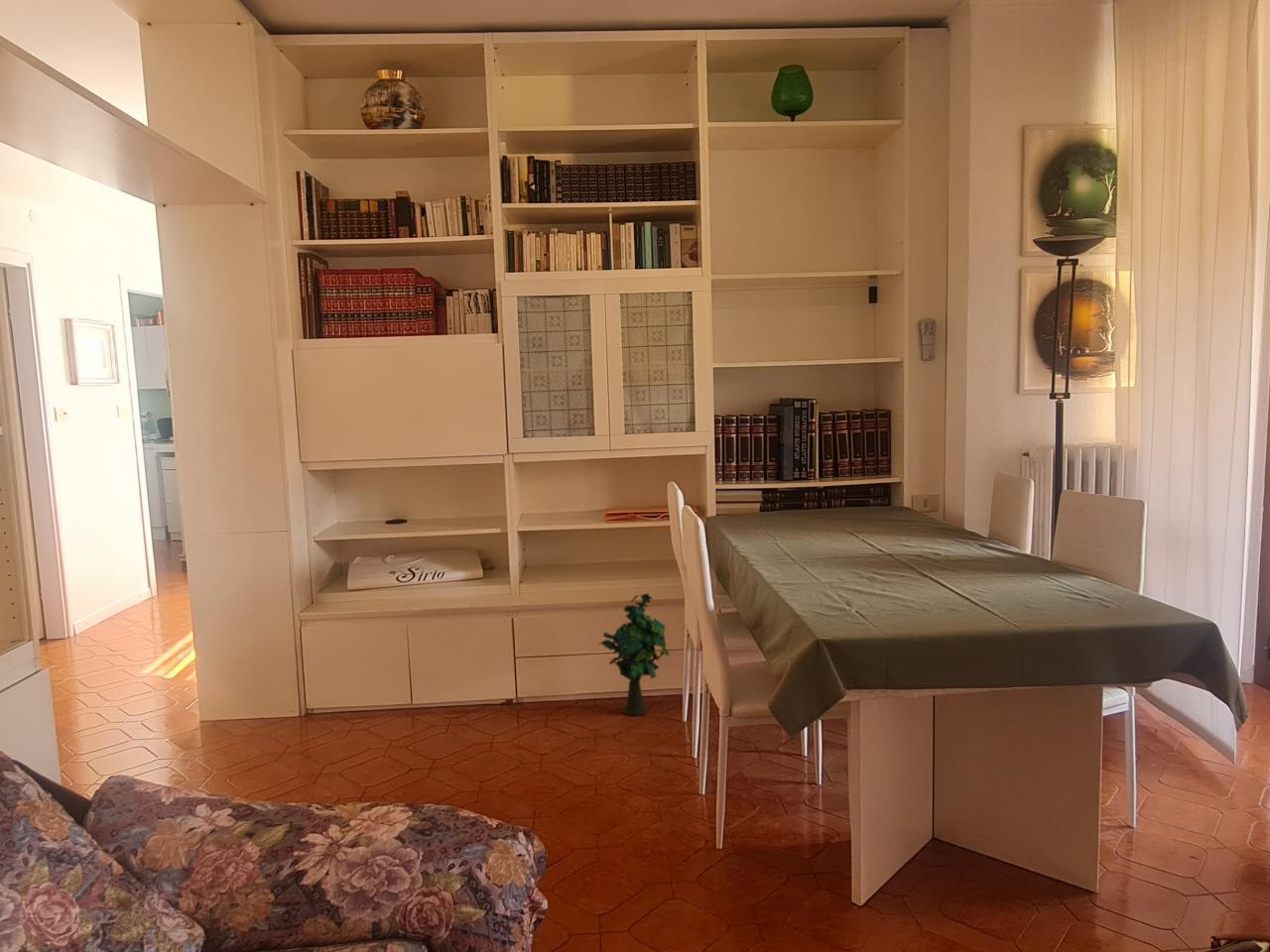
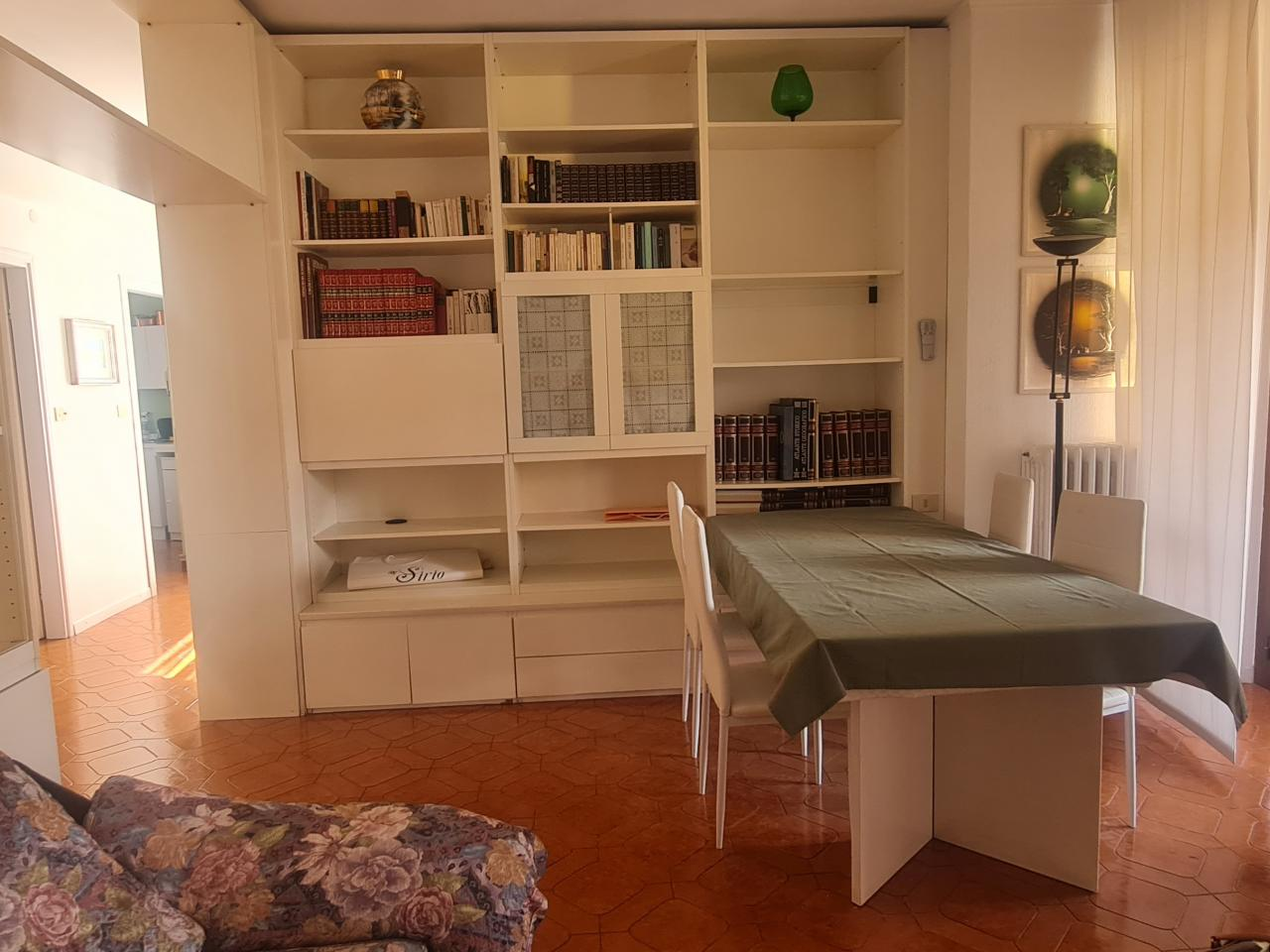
- decorative plant [597,593,671,716]
